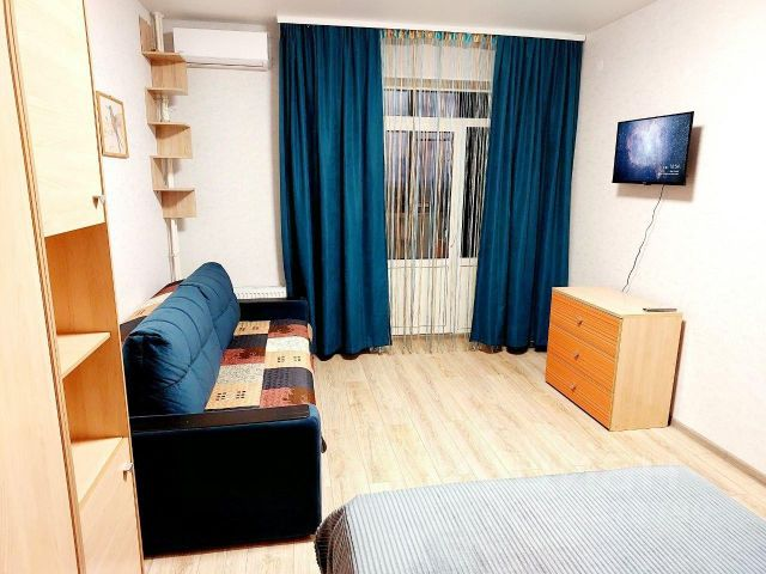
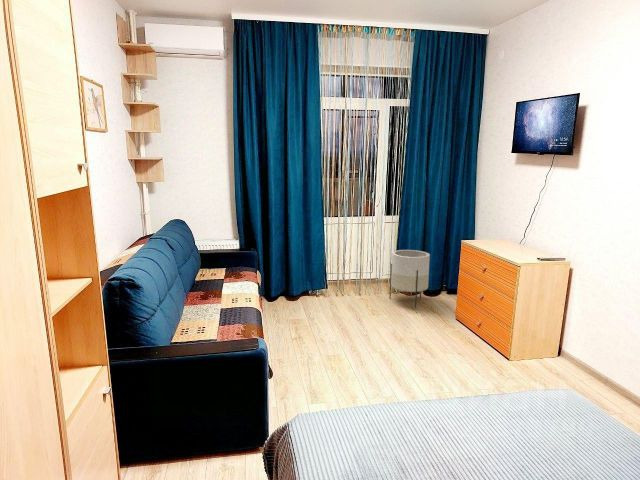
+ planter [389,249,431,309]
